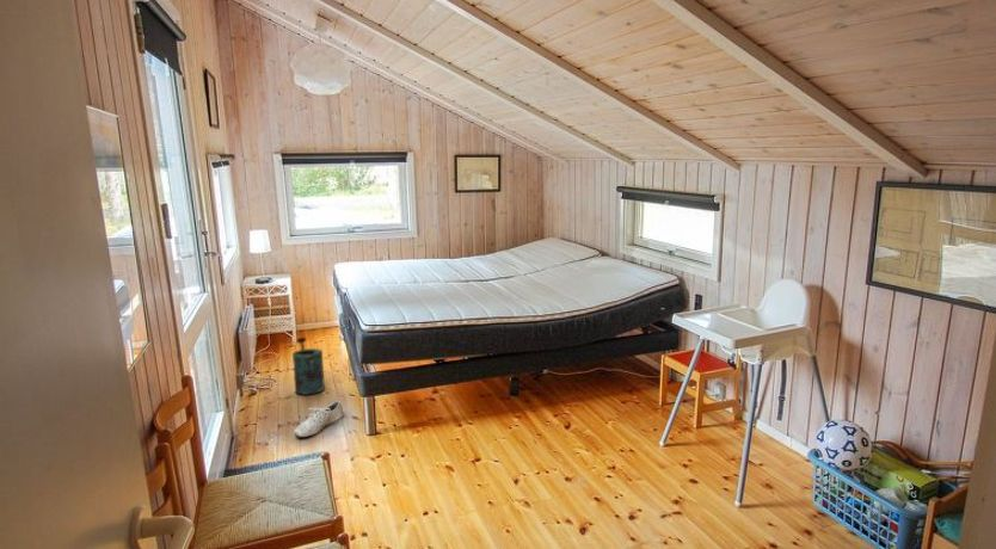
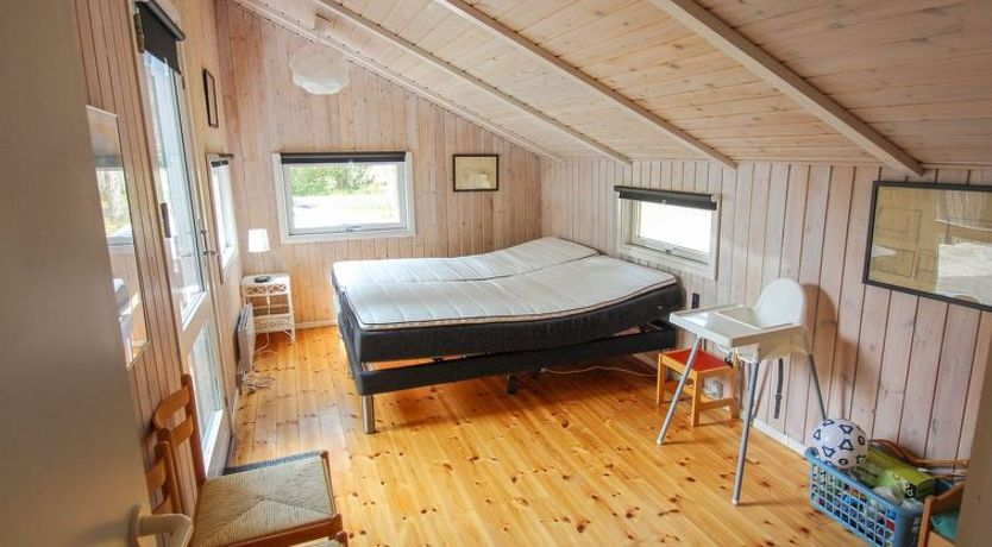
- watering can [291,337,326,396]
- shoe [293,400,344,438]
